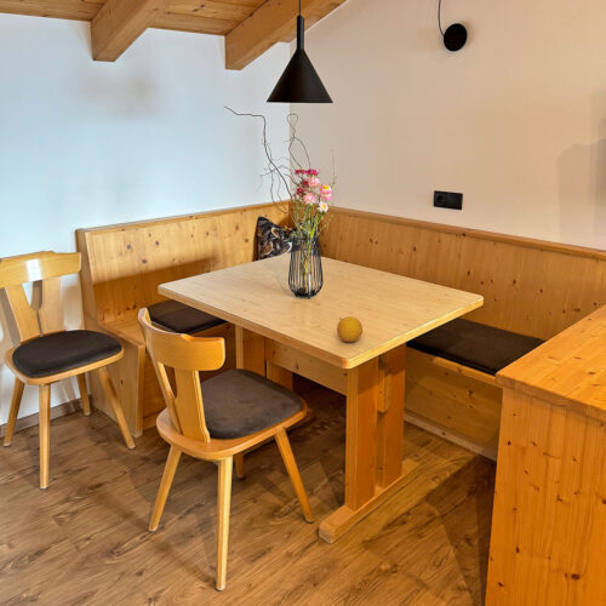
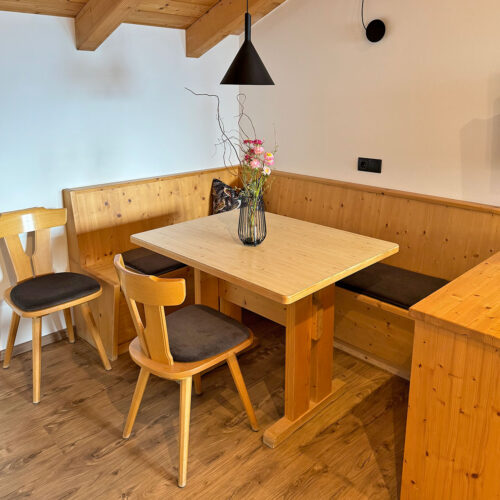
- fruit [336,315,364,343]
